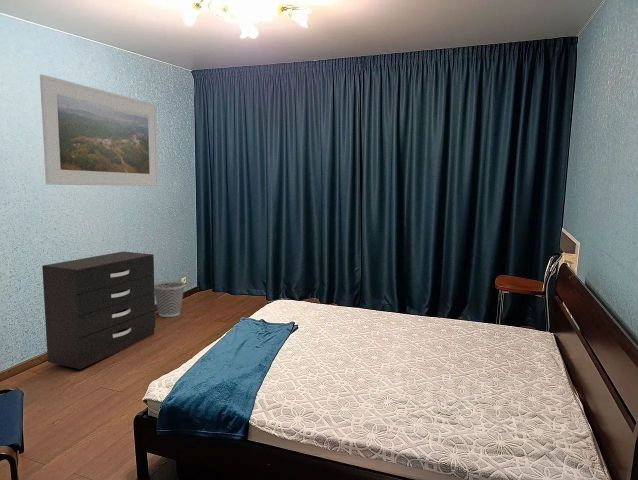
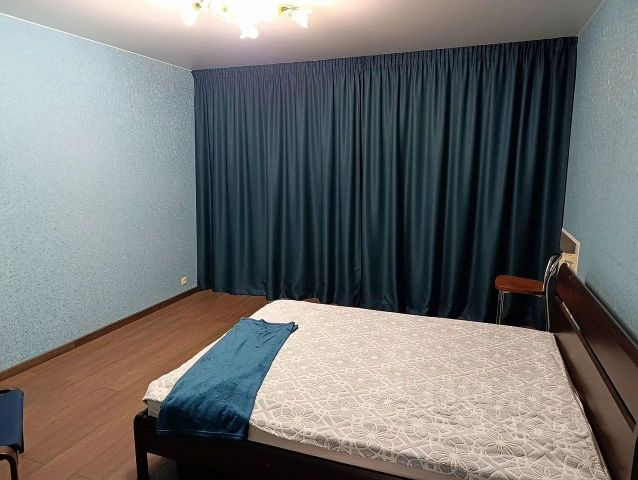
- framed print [39,74,159,187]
- dresser [41,251,156,370]
- wastebasket [154,280,186,318]
